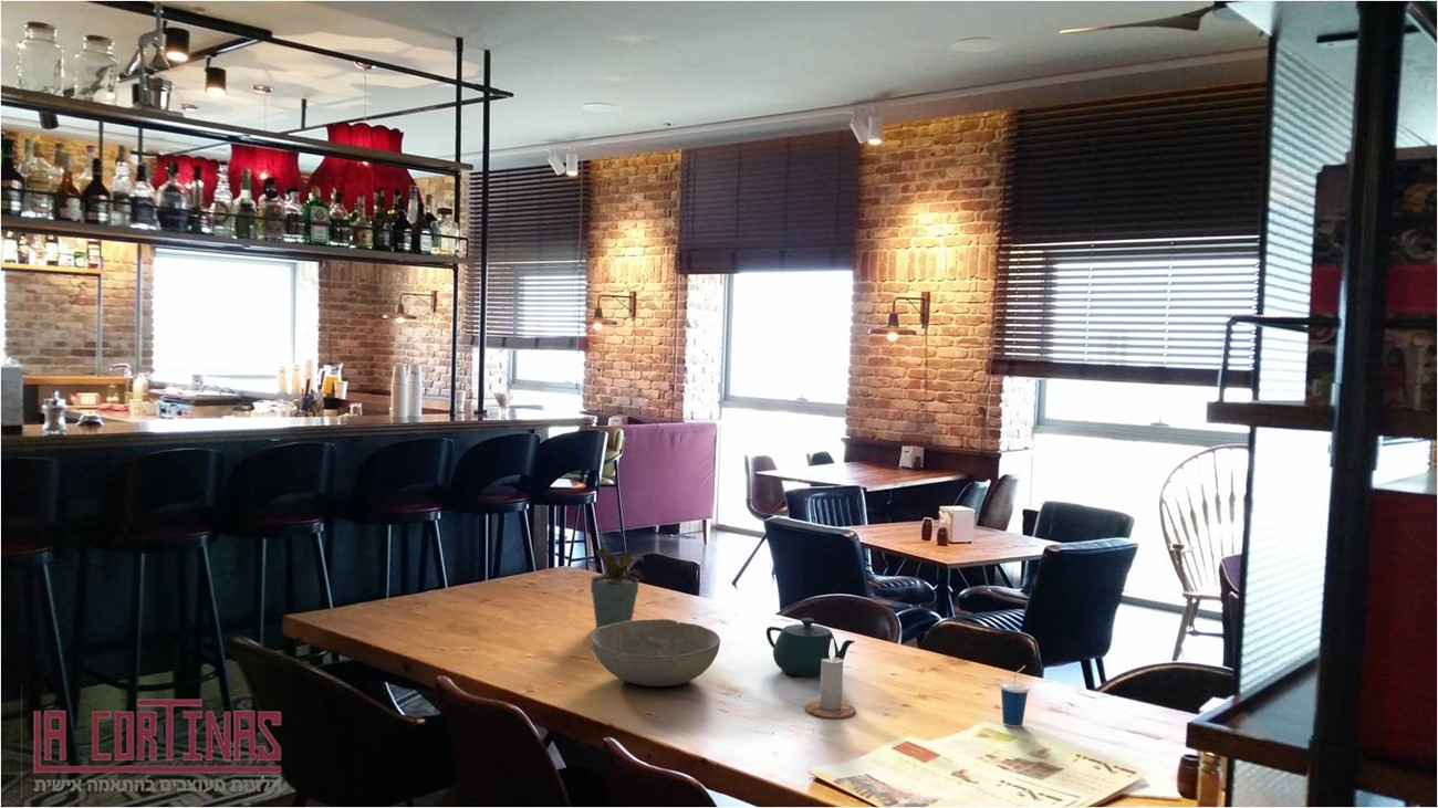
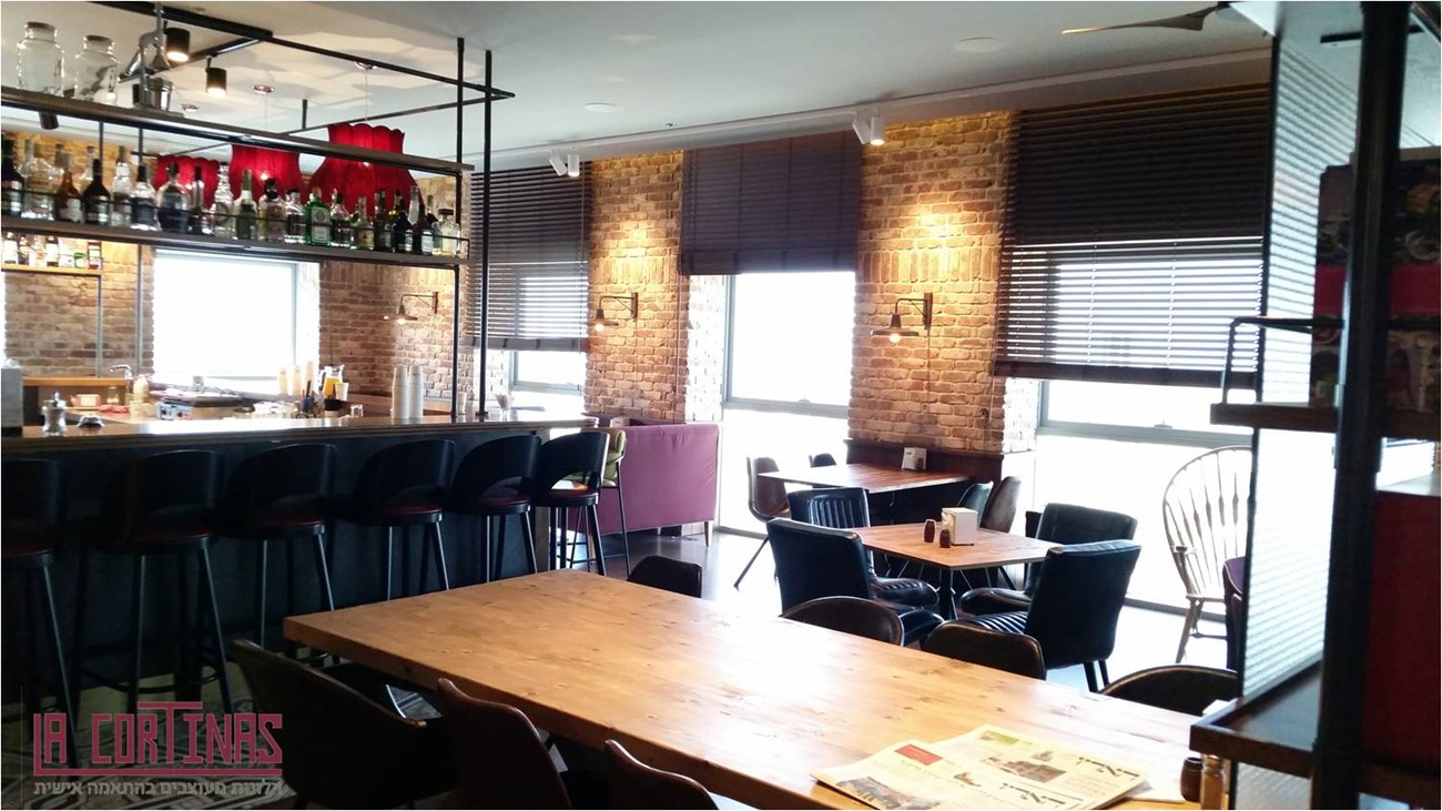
- bowl [590,618,721,688]
- candle [804,639,856,720]
- potted plant [581,533,645,630]
- cup [999,664,1030,728]
- teapot [765,617,856,678]
